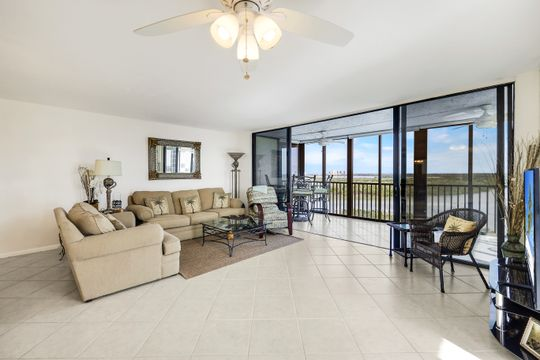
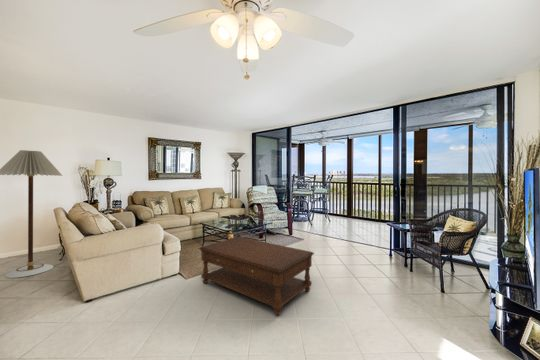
+ coffee table [198,236,315,316]
+ floor lamp [0,149,63,279]
